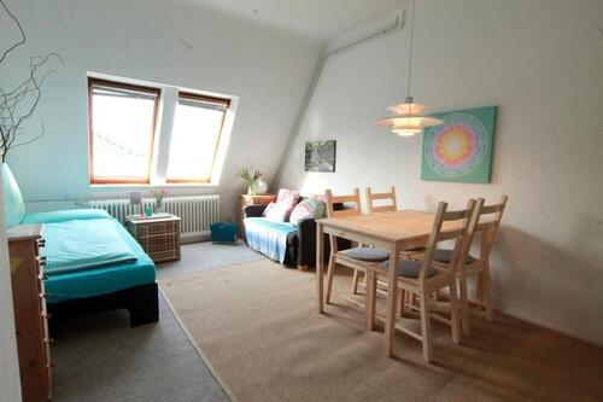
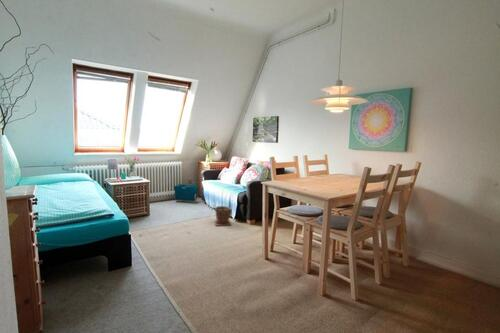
+ plant pot [214,205,233,227]
